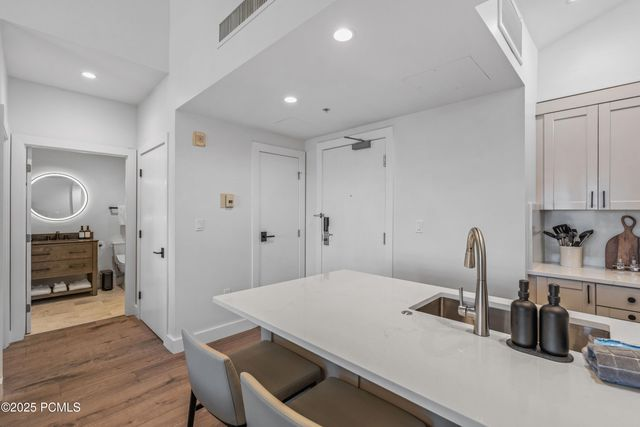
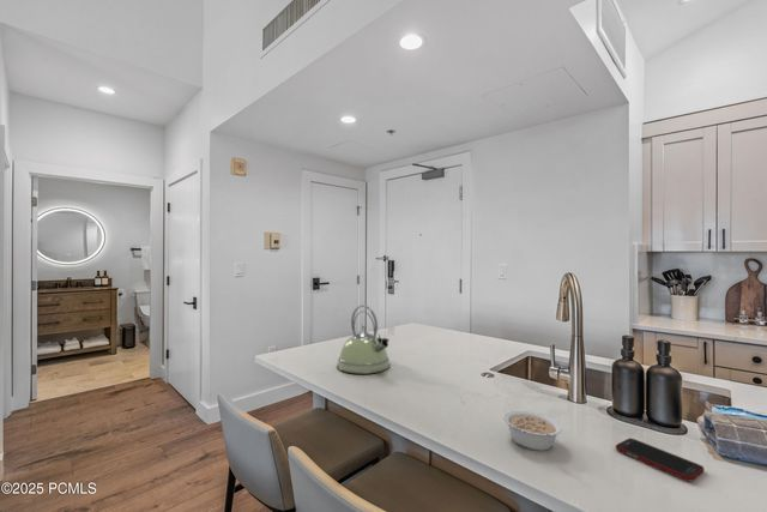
+ kettle [336,305,392,375]
+ legume [502,410,563,452]
+ cell phone [615,438,705,482]
